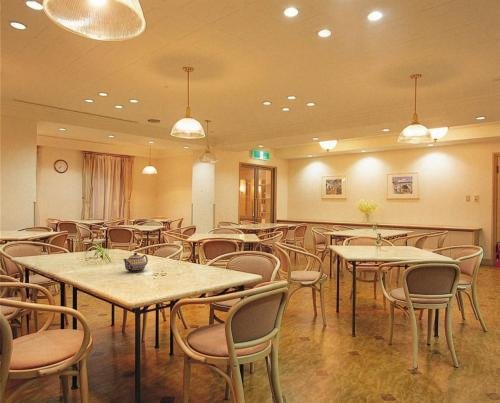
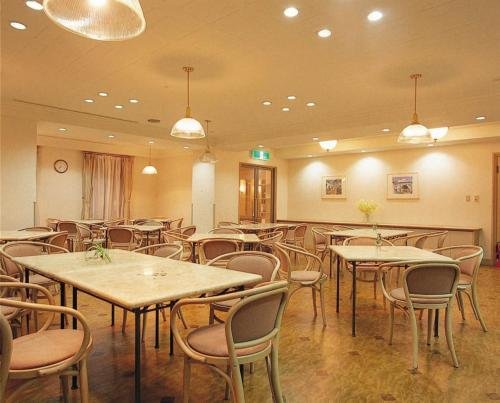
- teapot [122,252,149,273]
